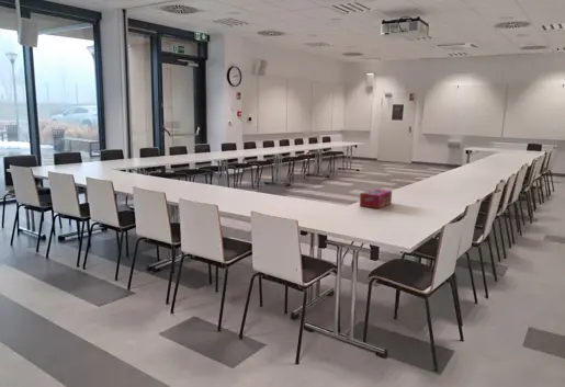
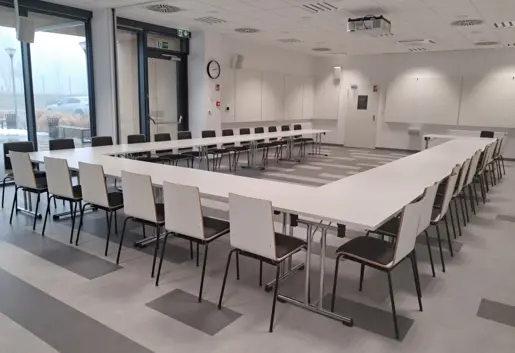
- tissue box [359,187,393,209]
